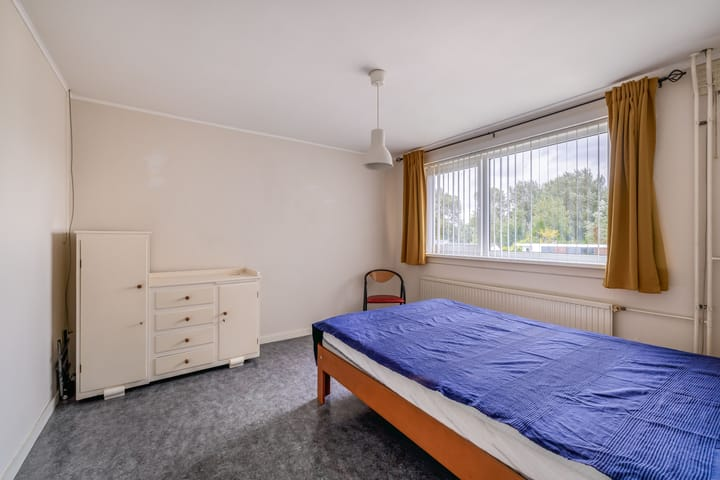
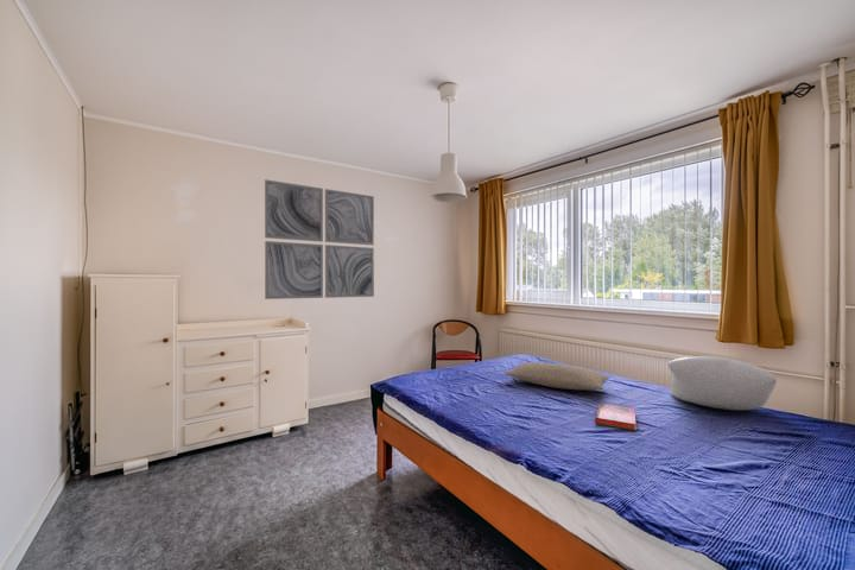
+ pillow [504,361,610,392]
+ hardback book [594,403,636,431]
+ pillow [667,355,778,411]
+ wall art [264,178,375,300]
